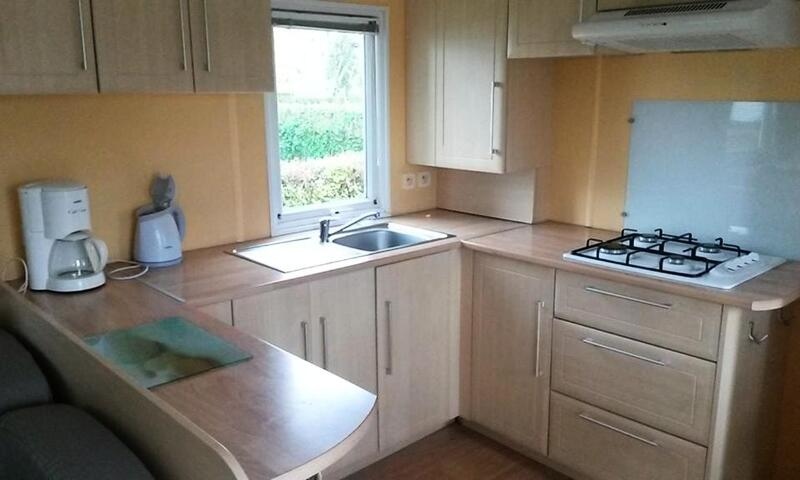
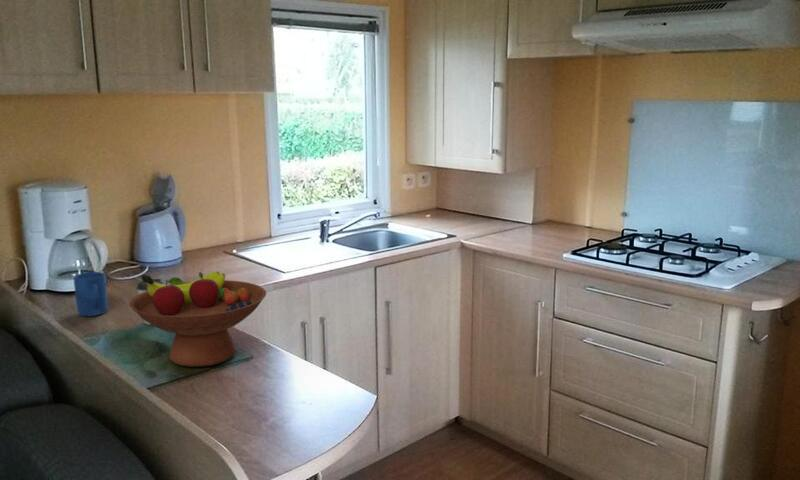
+ coffee cup [136,278,165,326]
+ fruit bowl [128,270,267,368]
+ mug [73,271,109,317]
